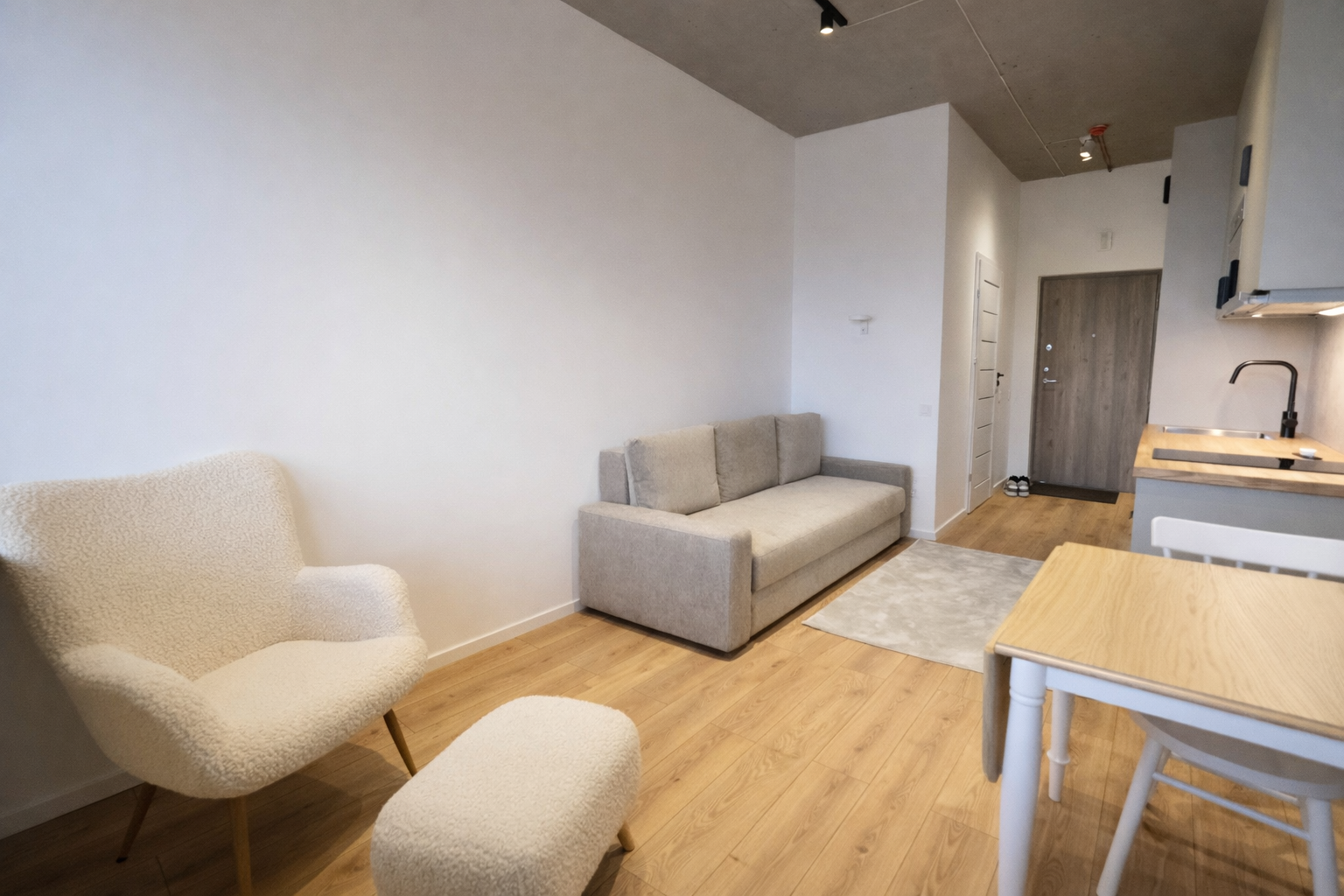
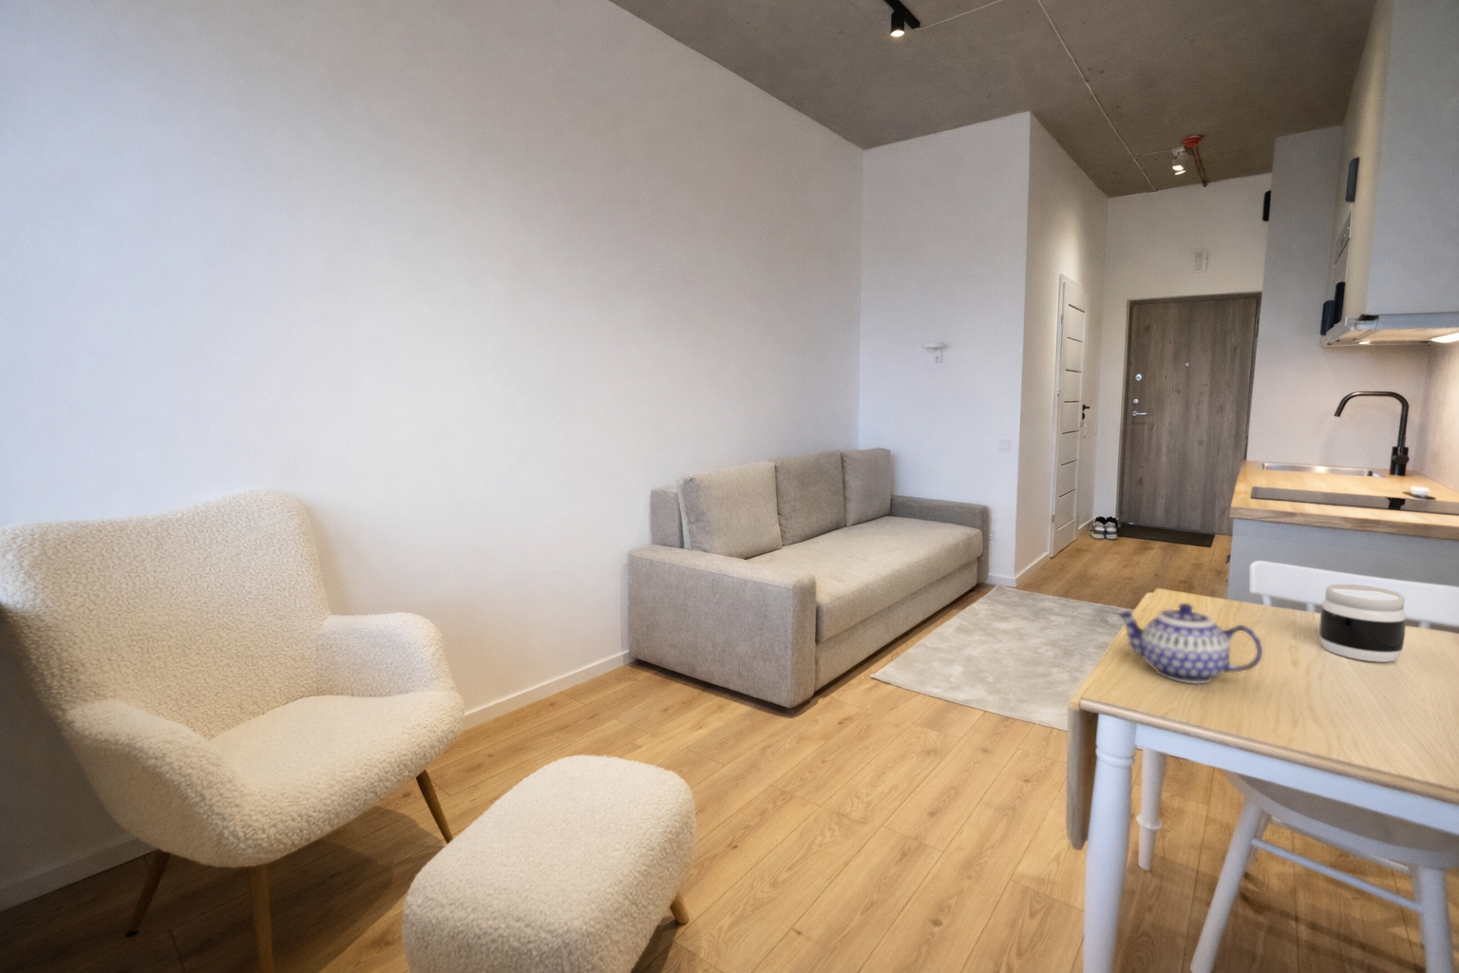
+ jar [1319,583,1407,664]
+ teapot [1114,603,1264,685]
